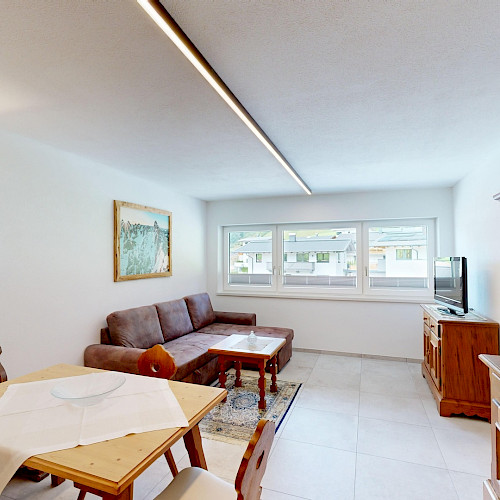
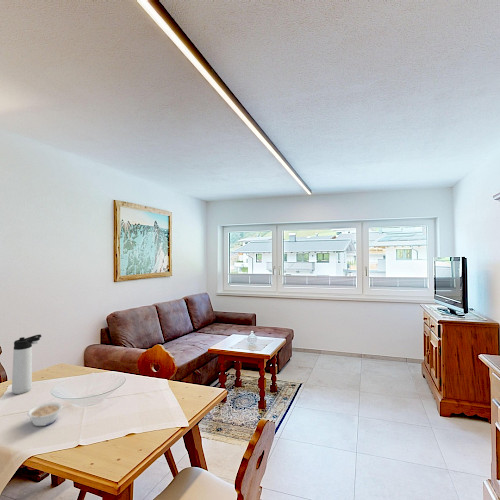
+ thermos bottle [11,334,42,395]
+ legume [26,401,63,427]
